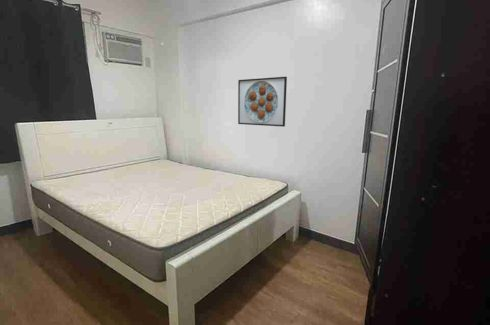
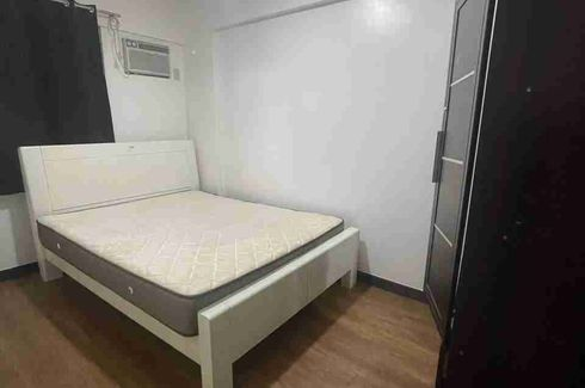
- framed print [237,76,288,128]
